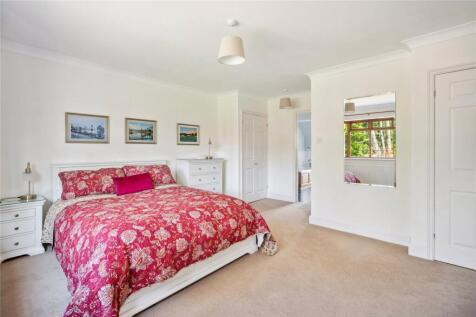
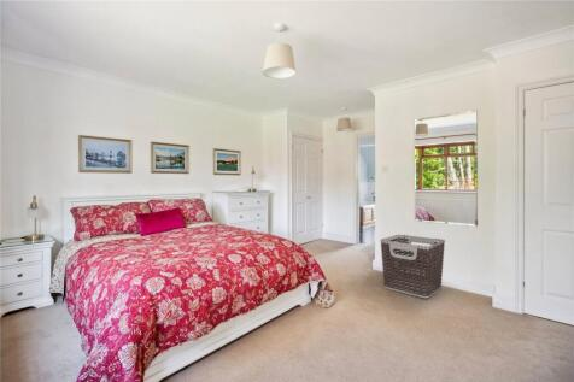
+ clothes hamper [380,234,446,299]
